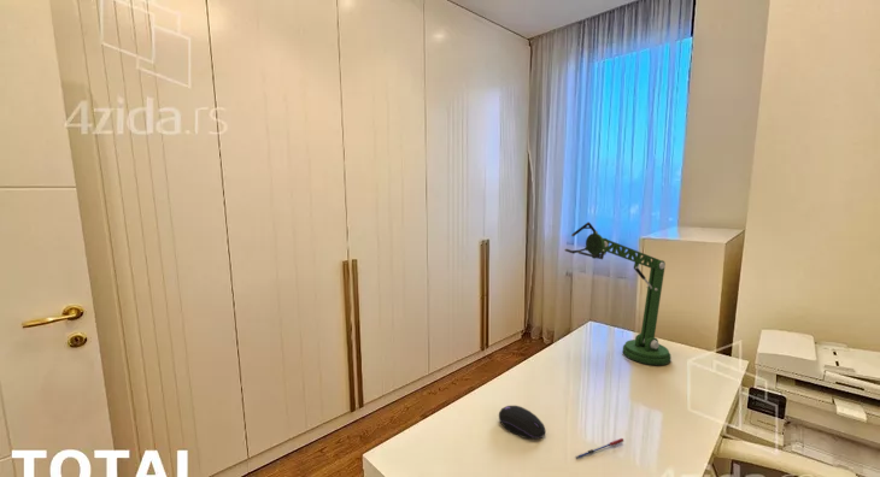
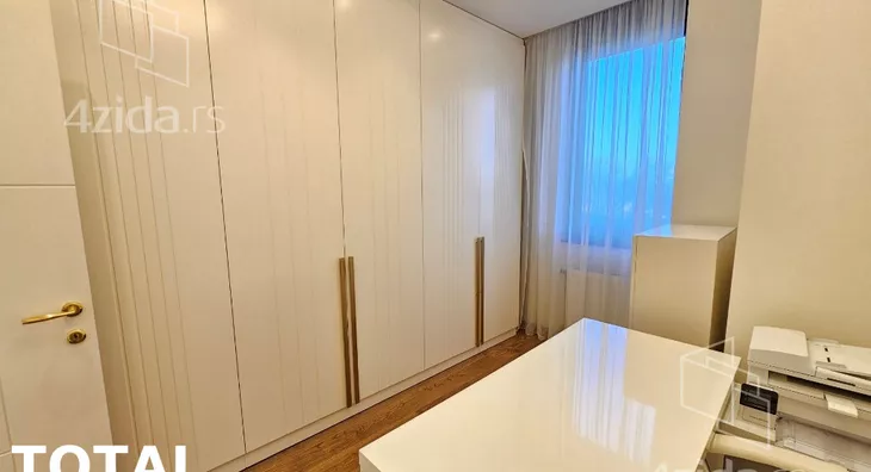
- desk lamp [563,220,671,366]
- computer mouse [498,405,547,441]
- pen [574,437,624,460]
